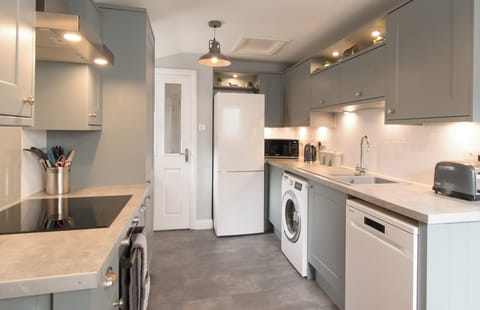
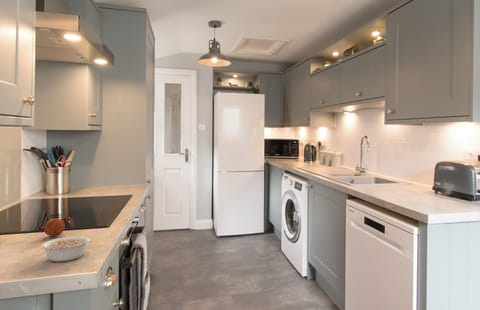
+ legume [40,236,92,262]
+ fruit [43,215,66,238]
